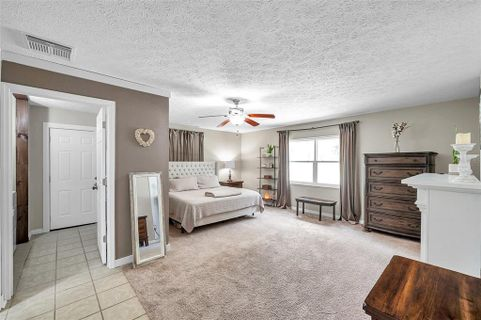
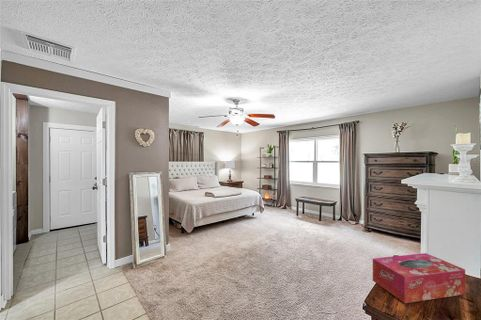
+ tissue box [372,252,466,304]
